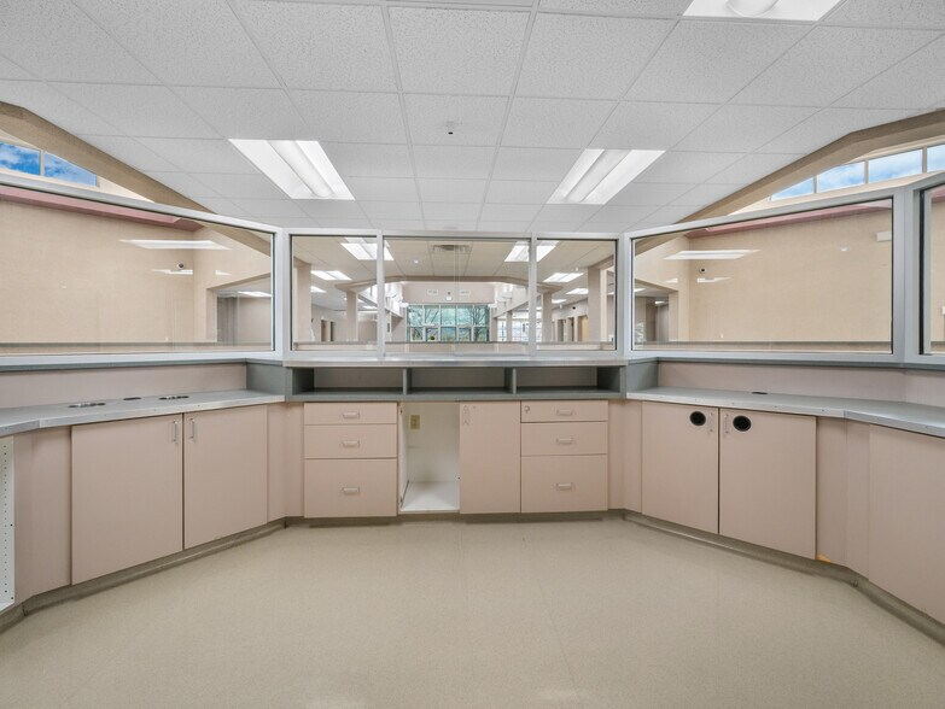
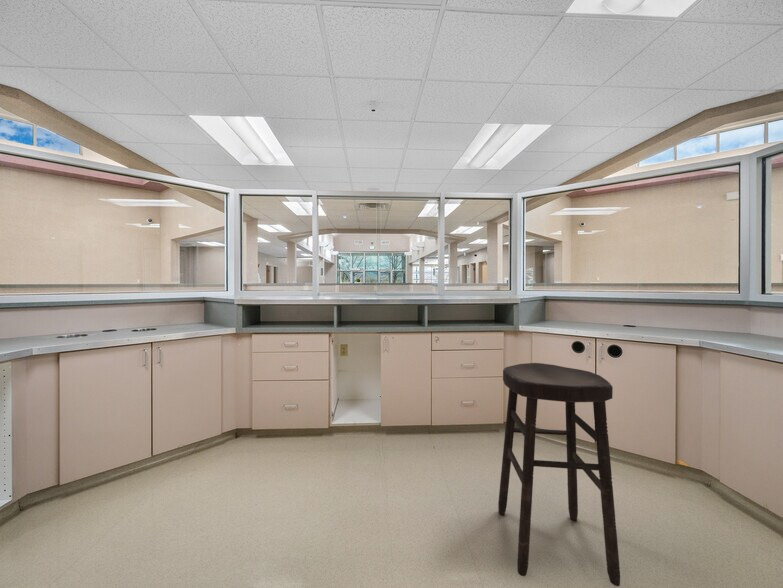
+ stool [497,362,621,587]
